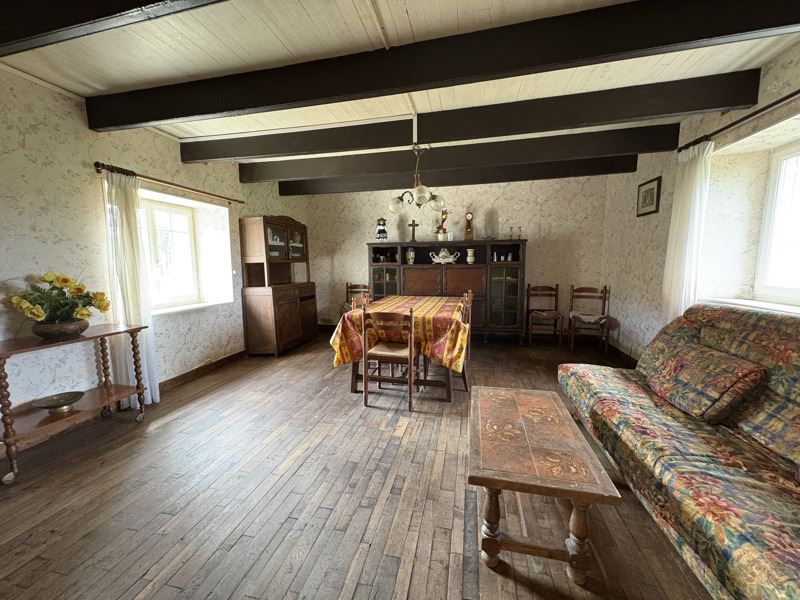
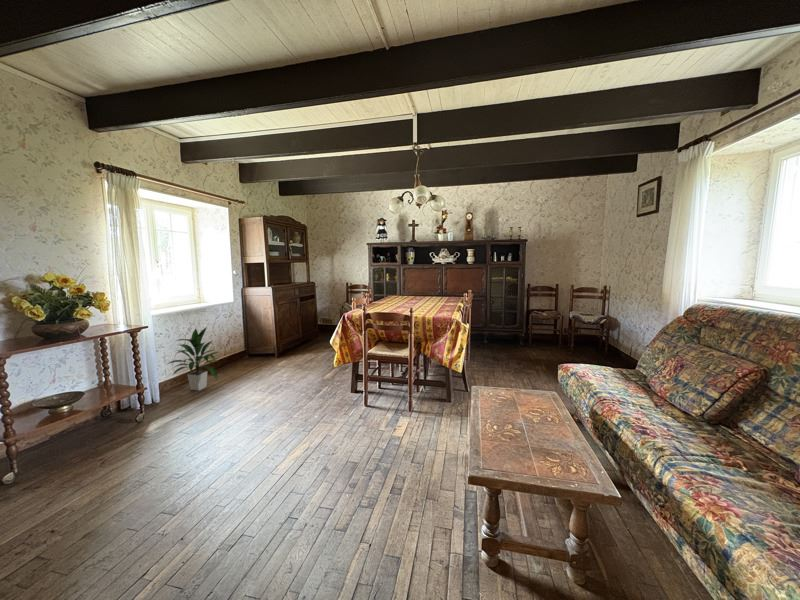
+ indoor plant [166,326,220,391]
